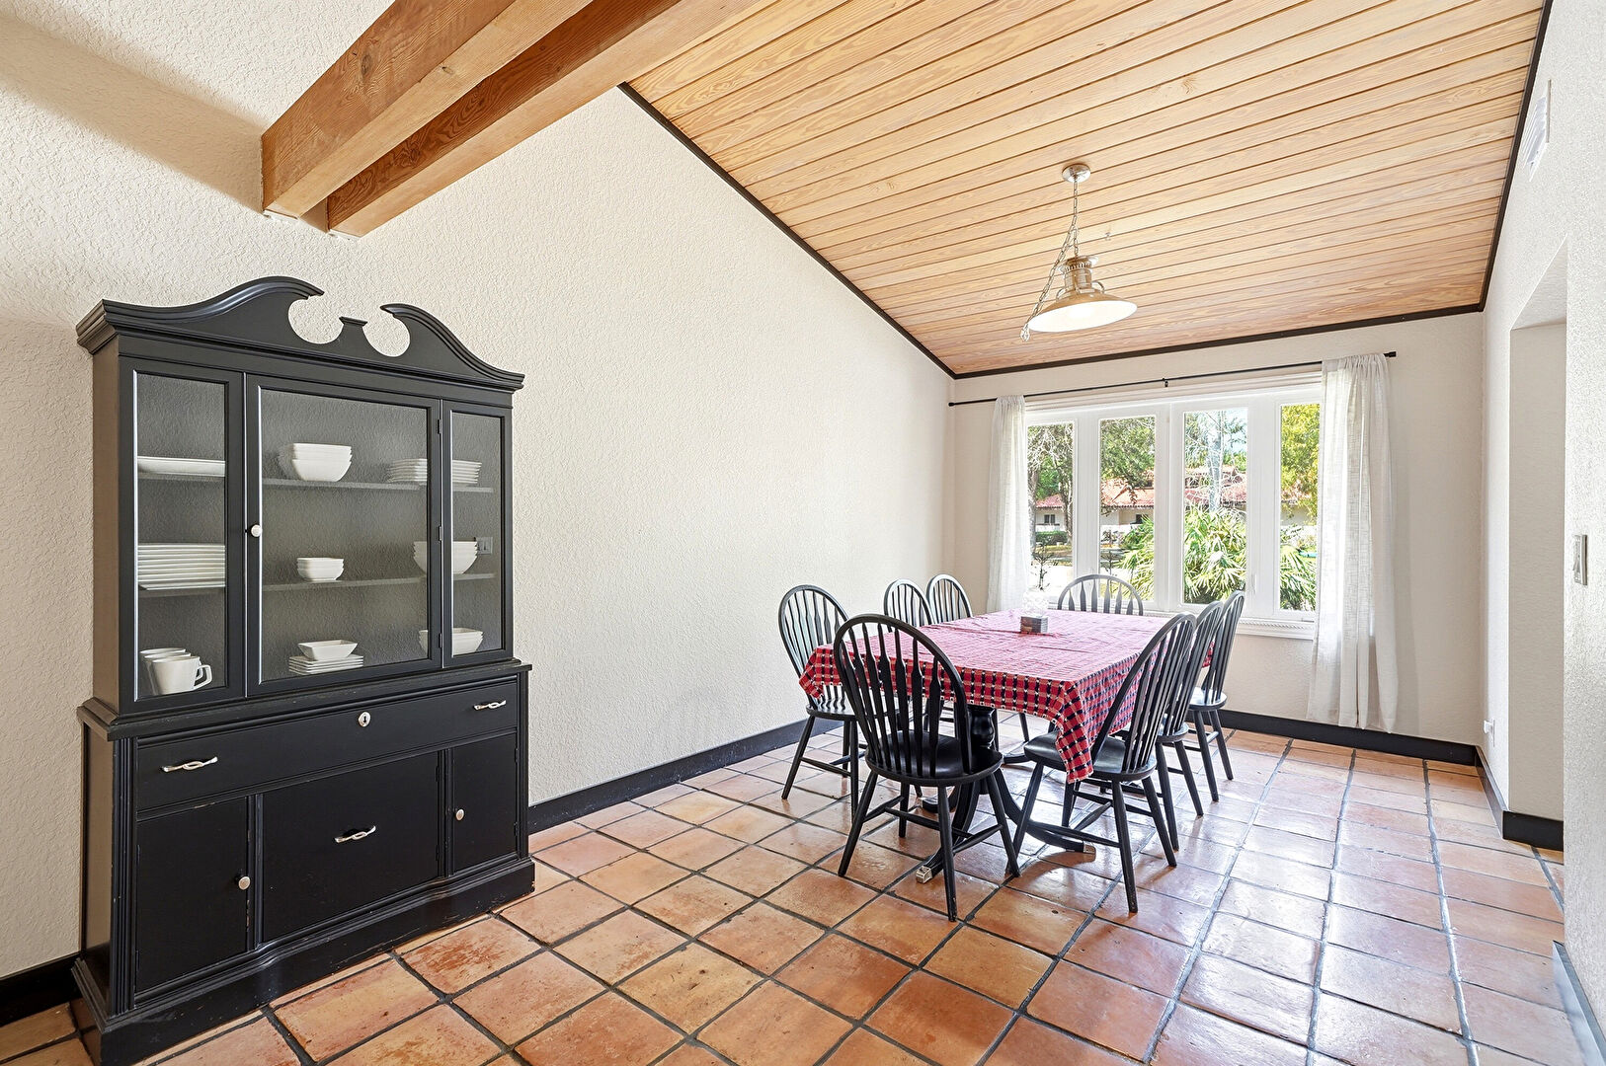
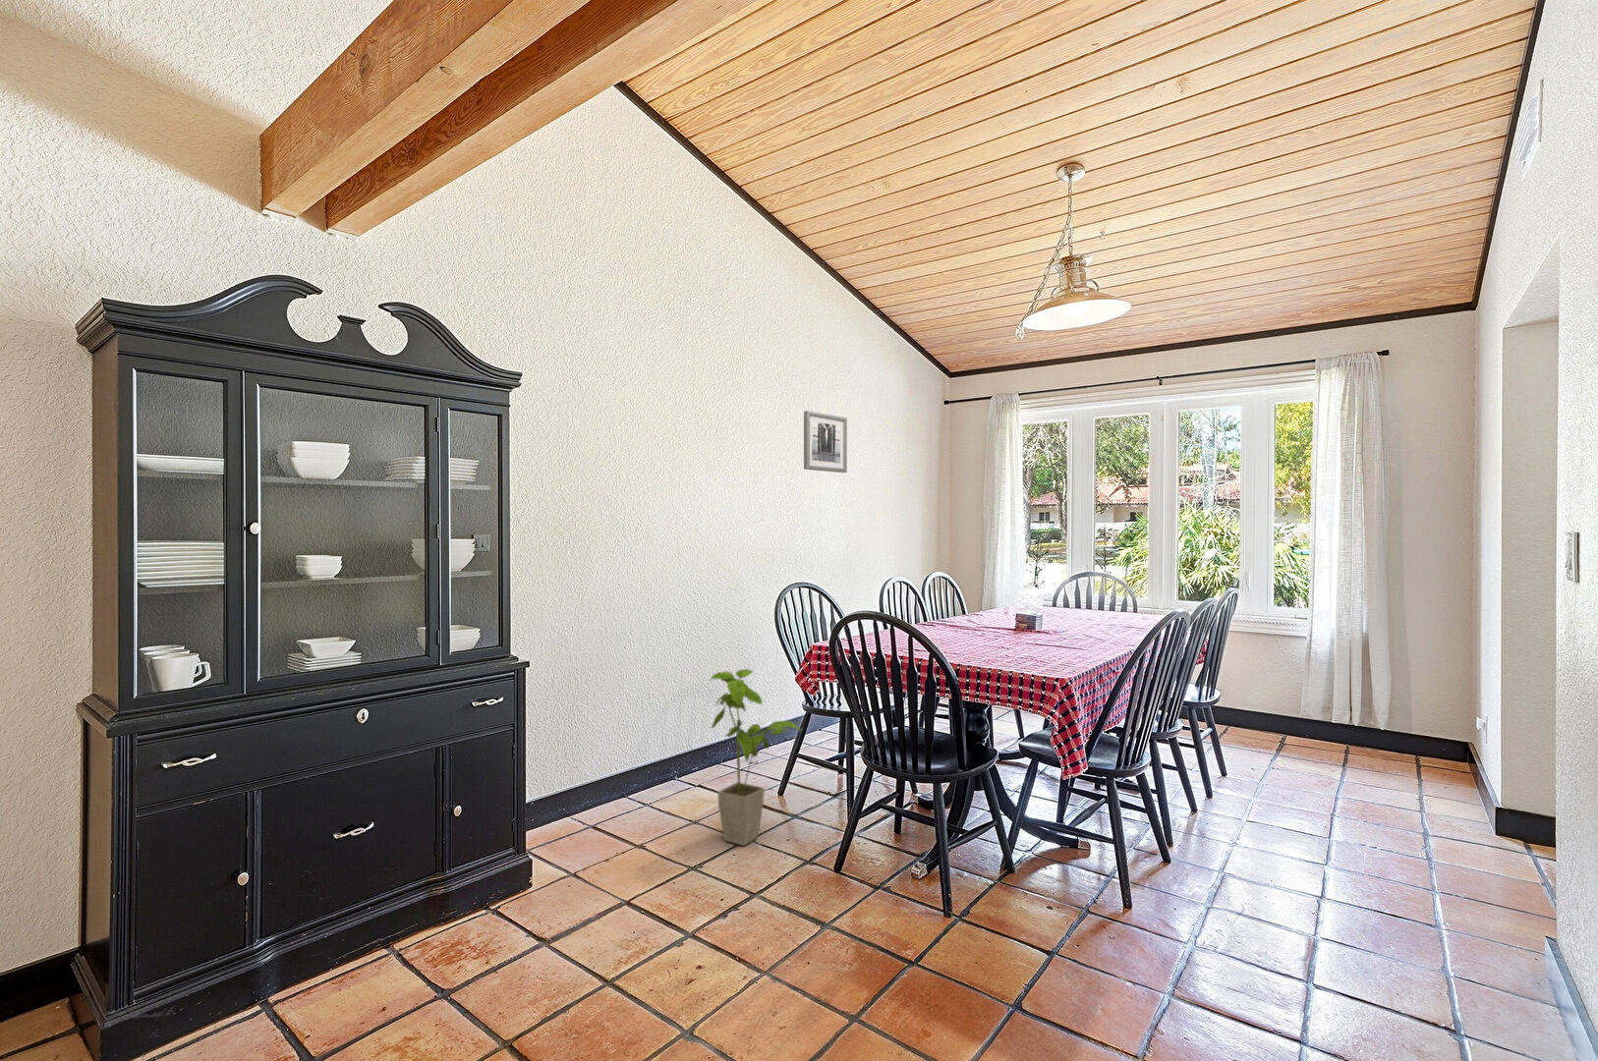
+ wall art [803,410,848,474]
+ house plant [710,668,803,847]
